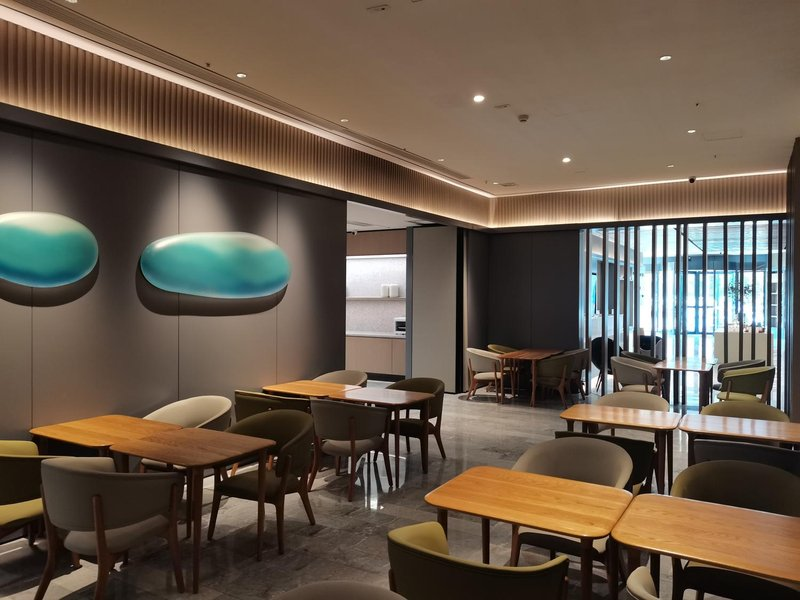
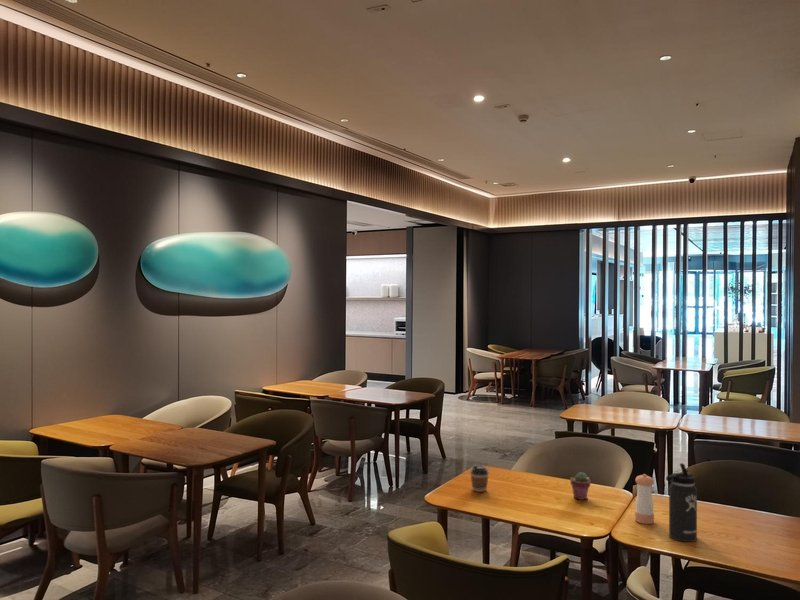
+ thermos bottle [665,462,698,543]
+ pepper shaker [634,473,655,525]
+ potted succulent [569,471,592,501]
+ coffee cup [469,463,490,493]
